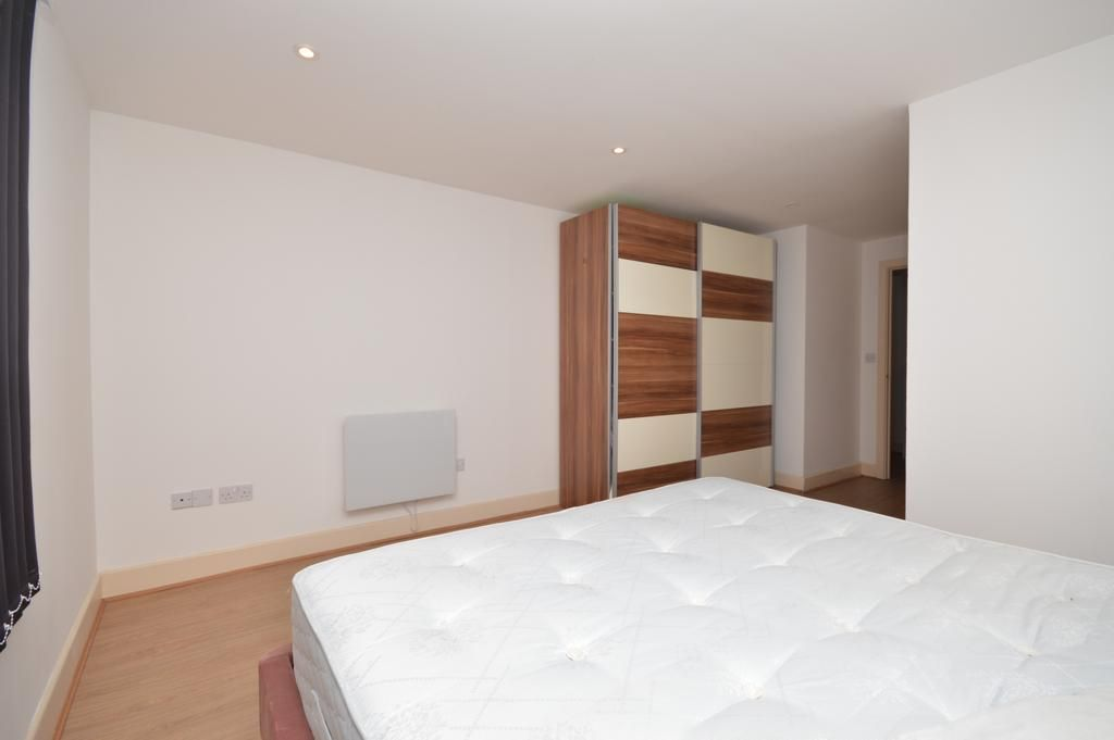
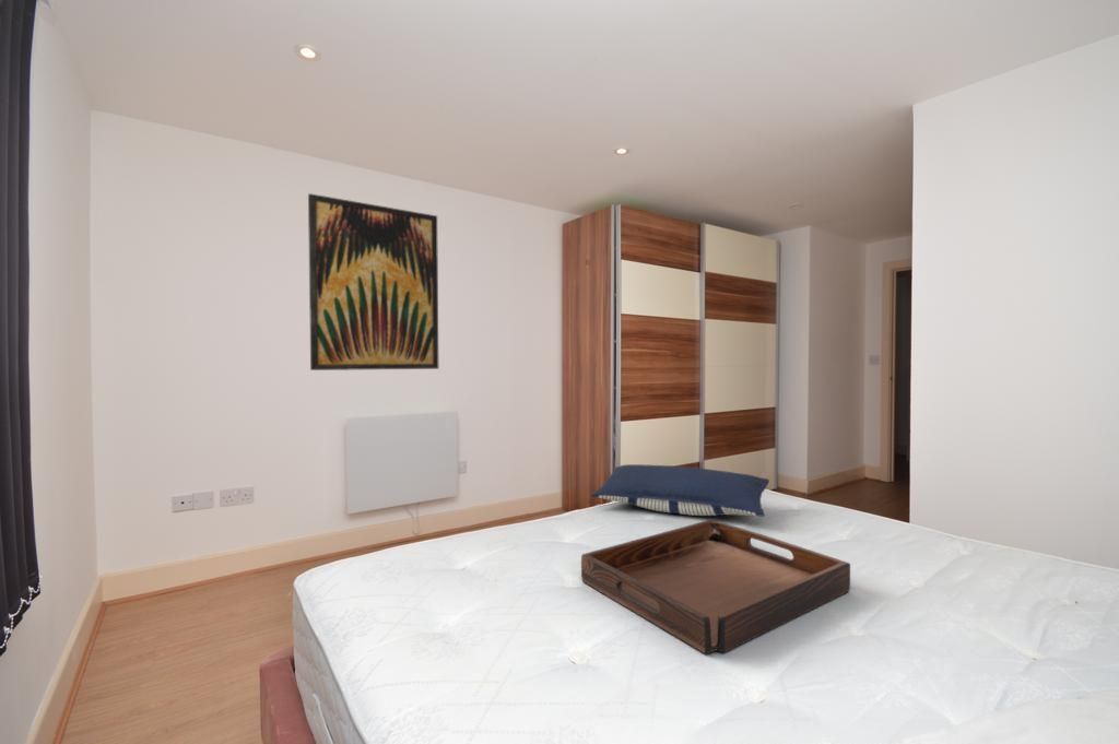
+ wall art [307,192,439,371]
+ serving tray [580,518,851,654]
+ pillow [590,463,770,518]
